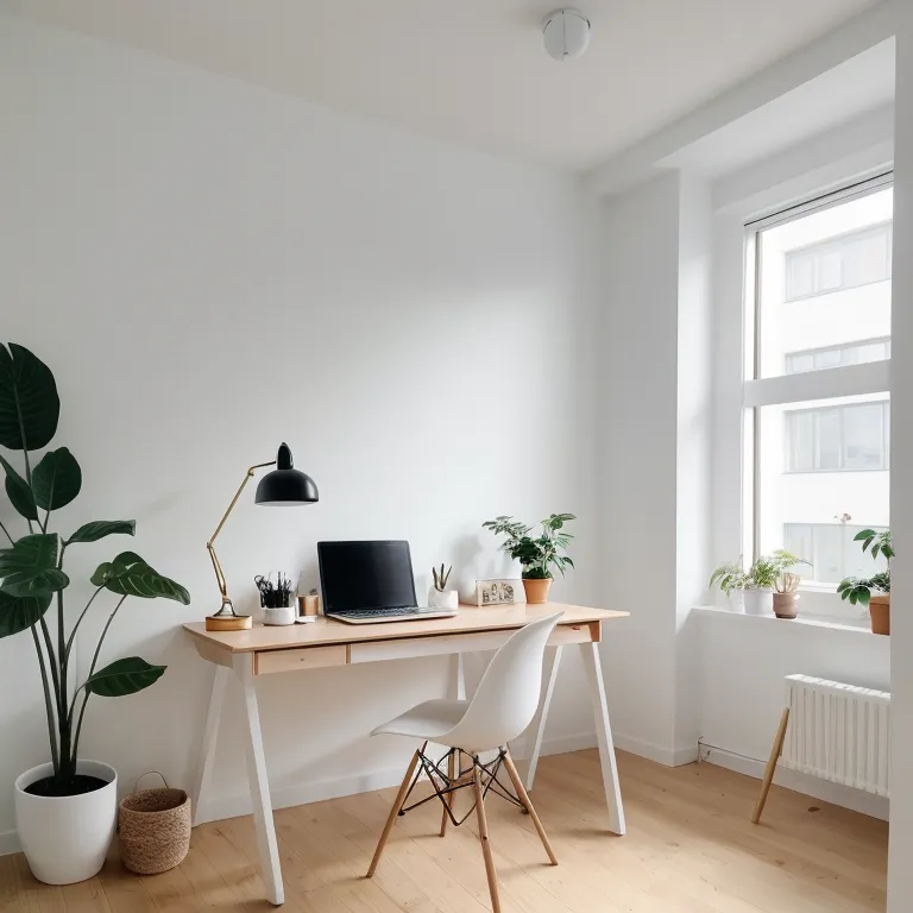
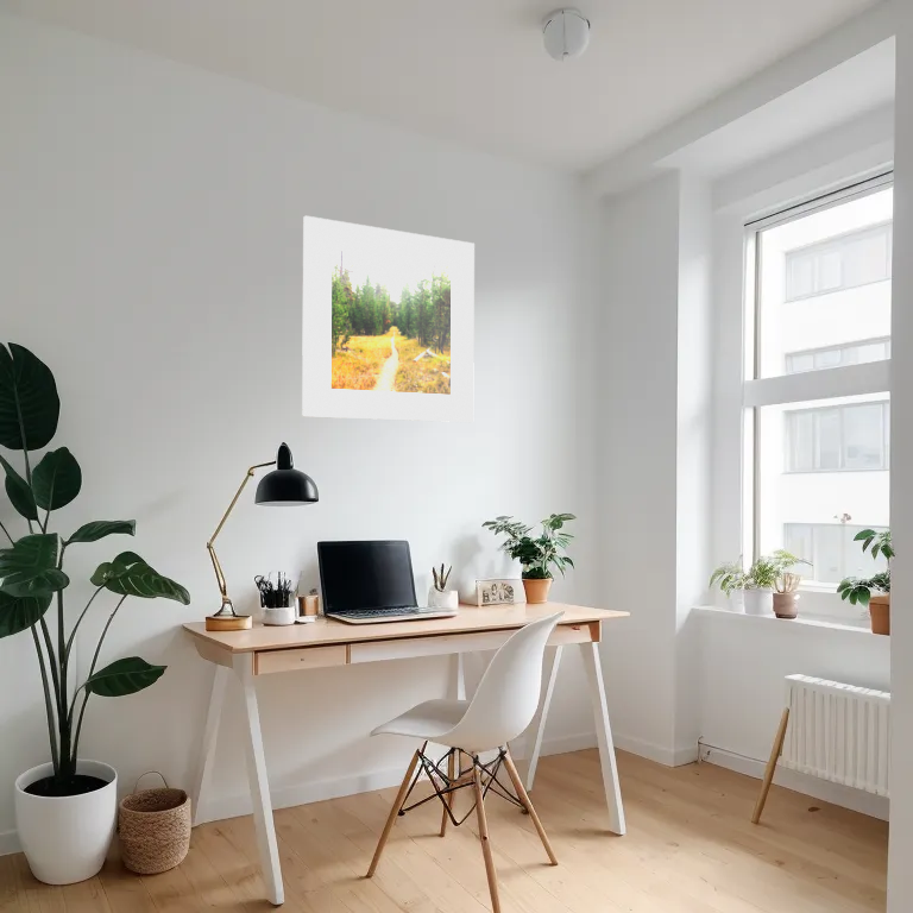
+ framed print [301,215,476,423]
